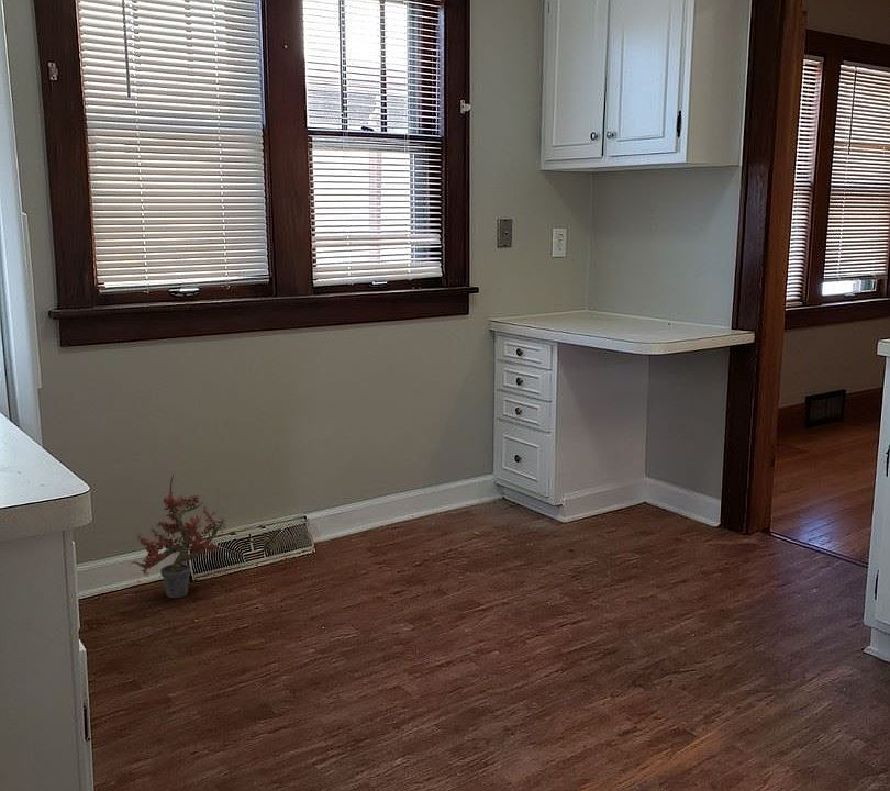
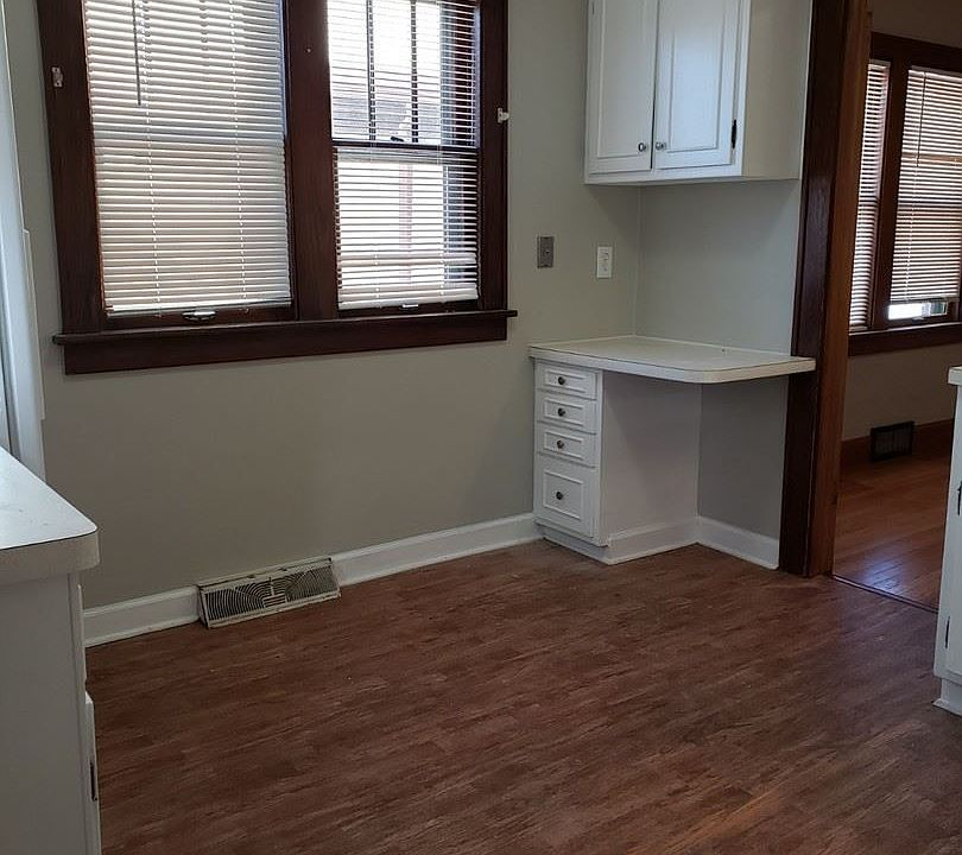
- potted plant [129,474,229,599]
